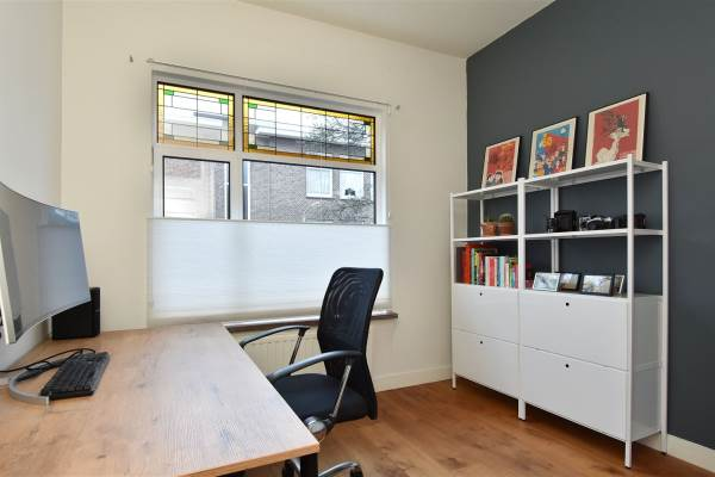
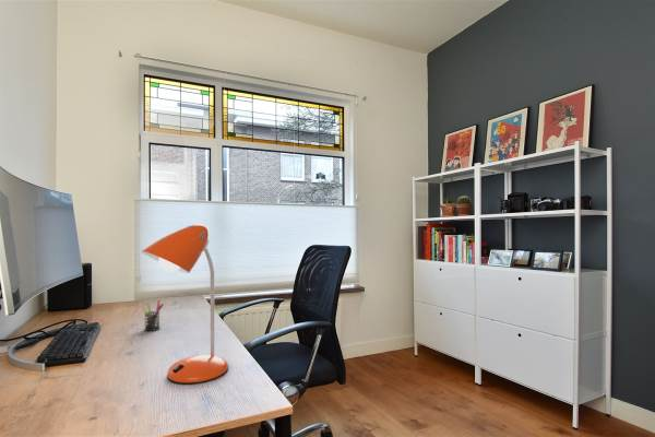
+ desk lamp [141,224,229,386]
+ pen holder [141,299,165,332]
